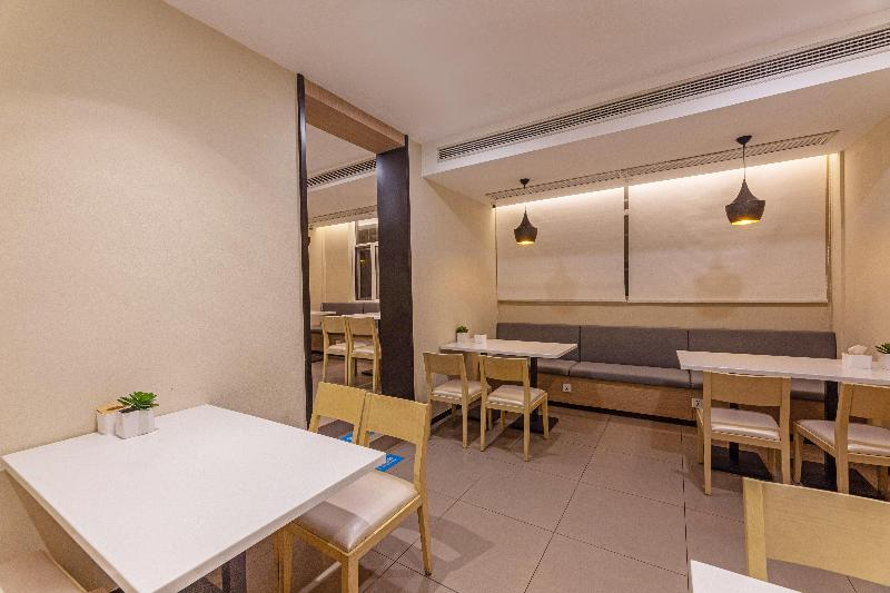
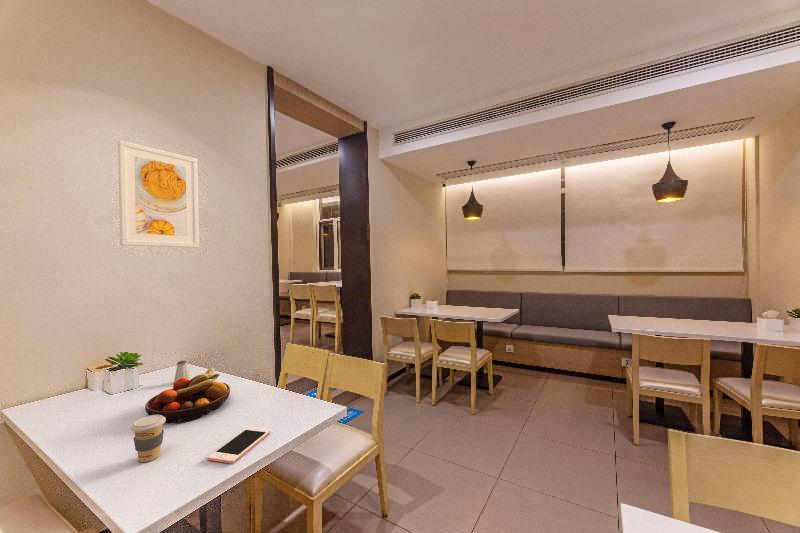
+ saltshaker [173,359,192,384]
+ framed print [117,139,200,248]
+ cell phone [207,426,272,464]
+ fruit bowl [144,366,231,424]
+ coffee cup [130,415,166,463]
